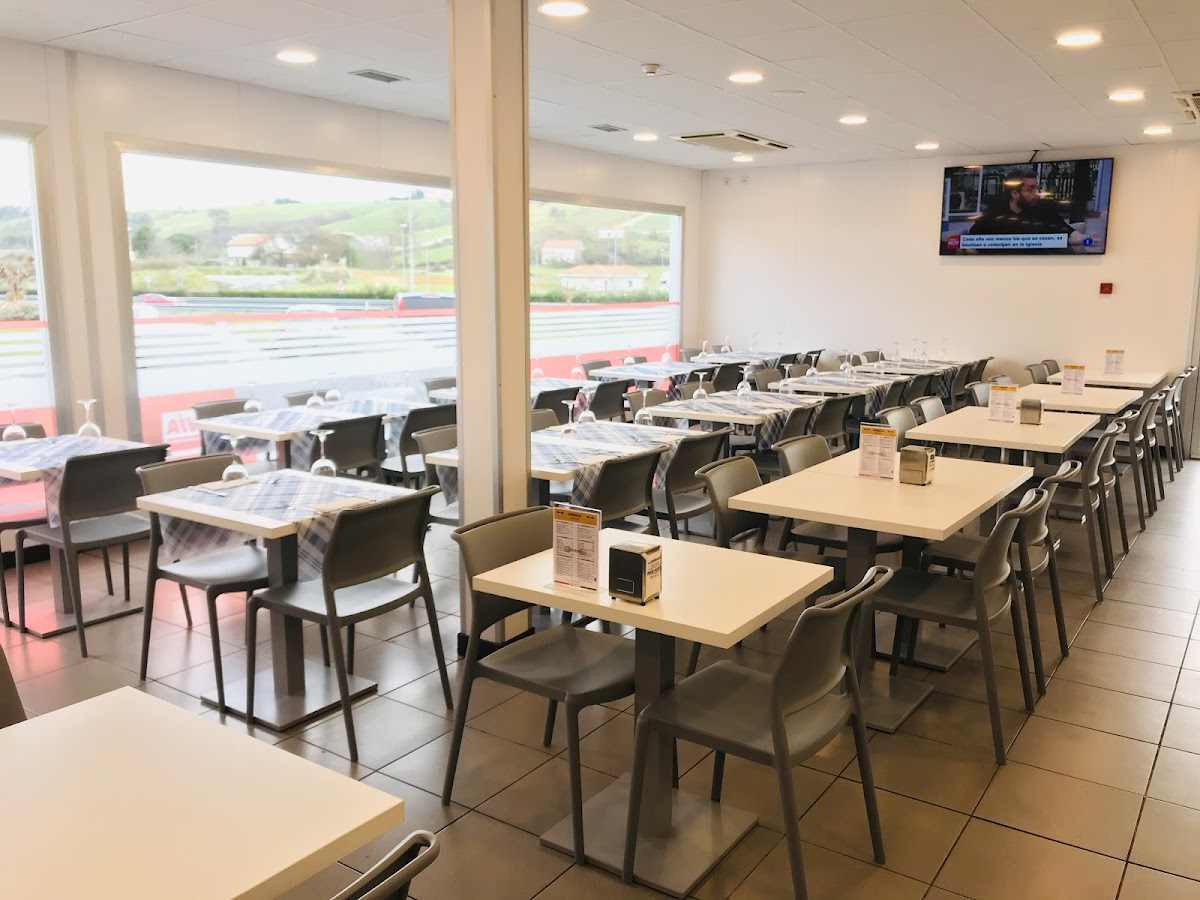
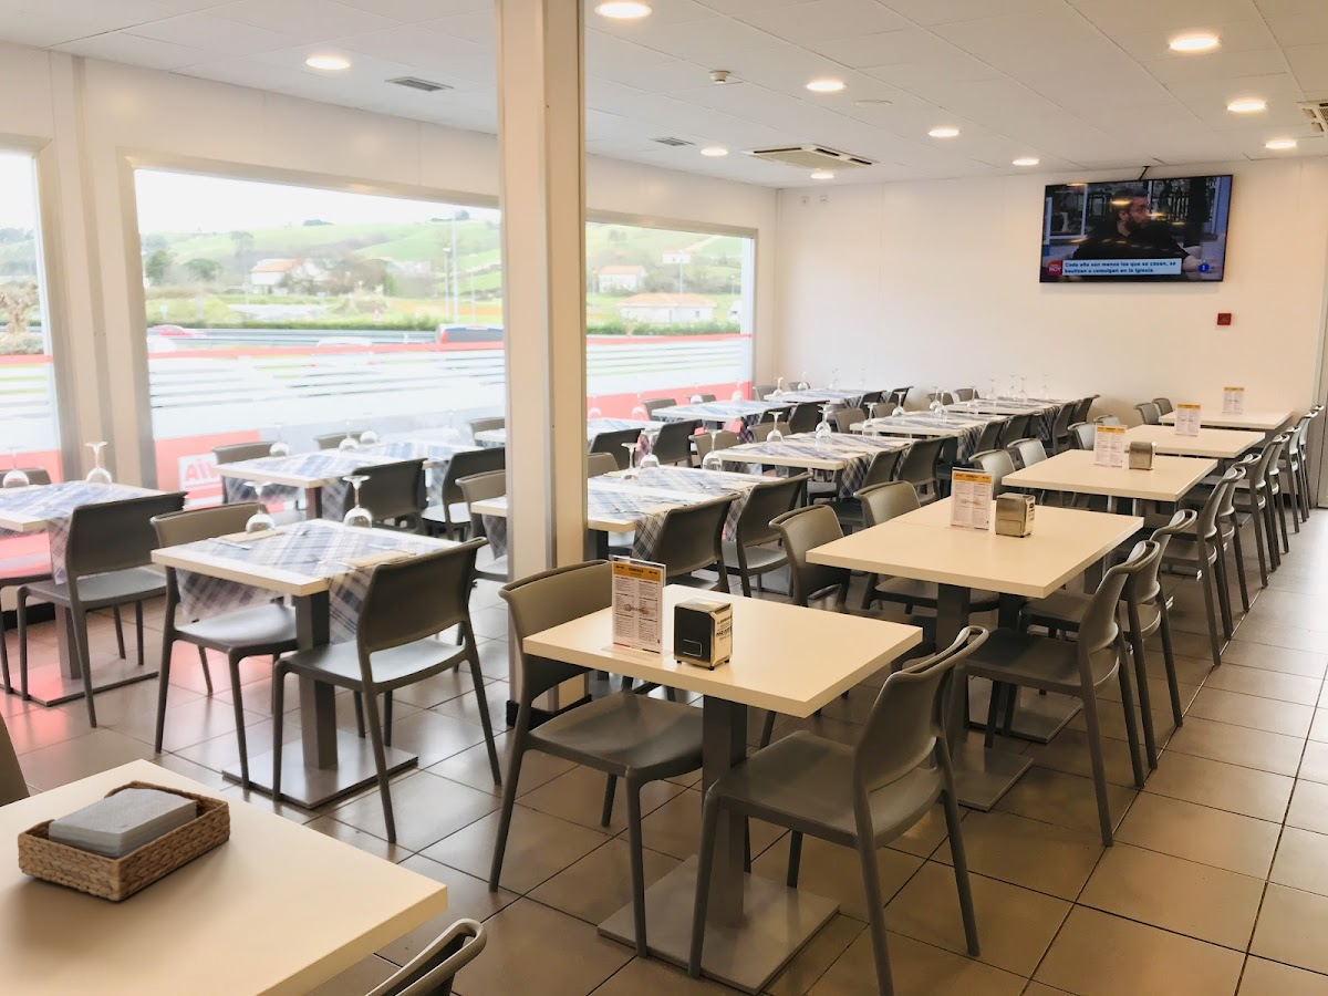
+ napkin holder [17,779,231,902]
